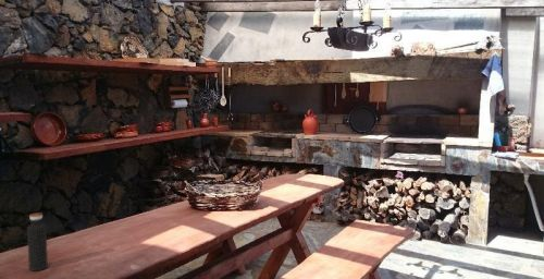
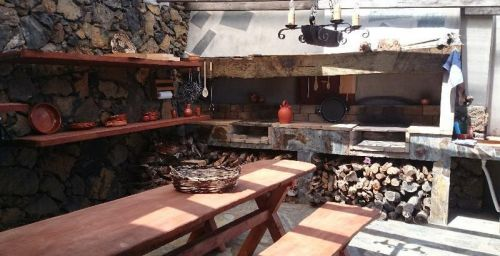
- water bottle [26,211,49,272]
